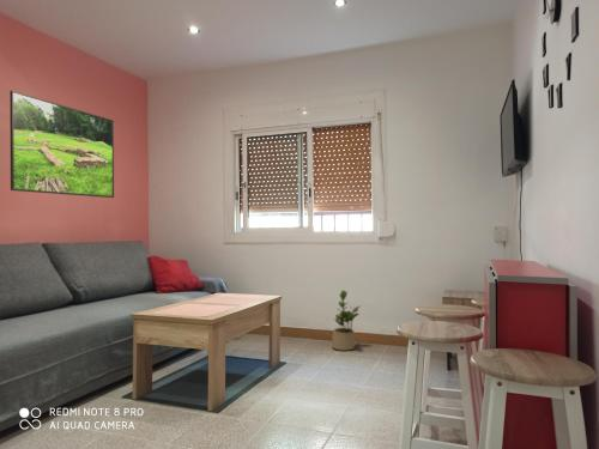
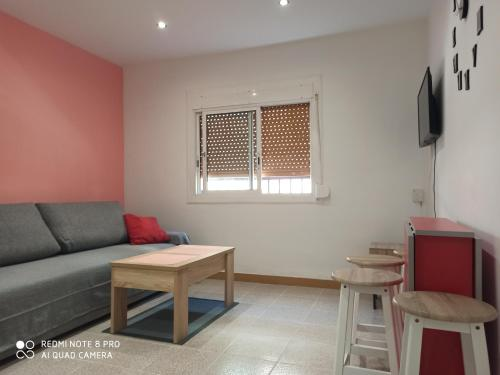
- potted plant [331,289,361,351]
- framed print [8,90,115,199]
